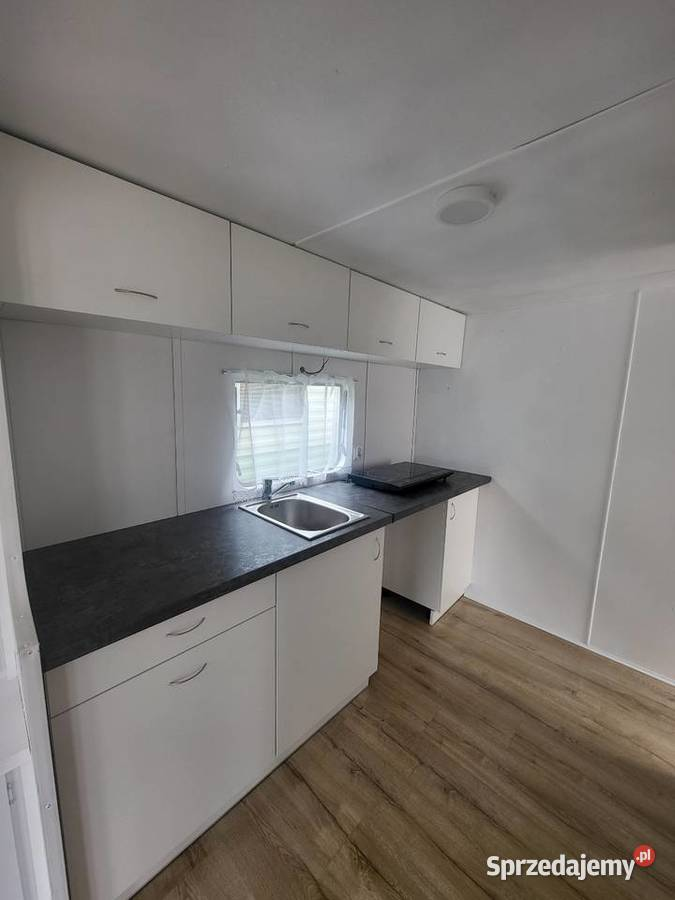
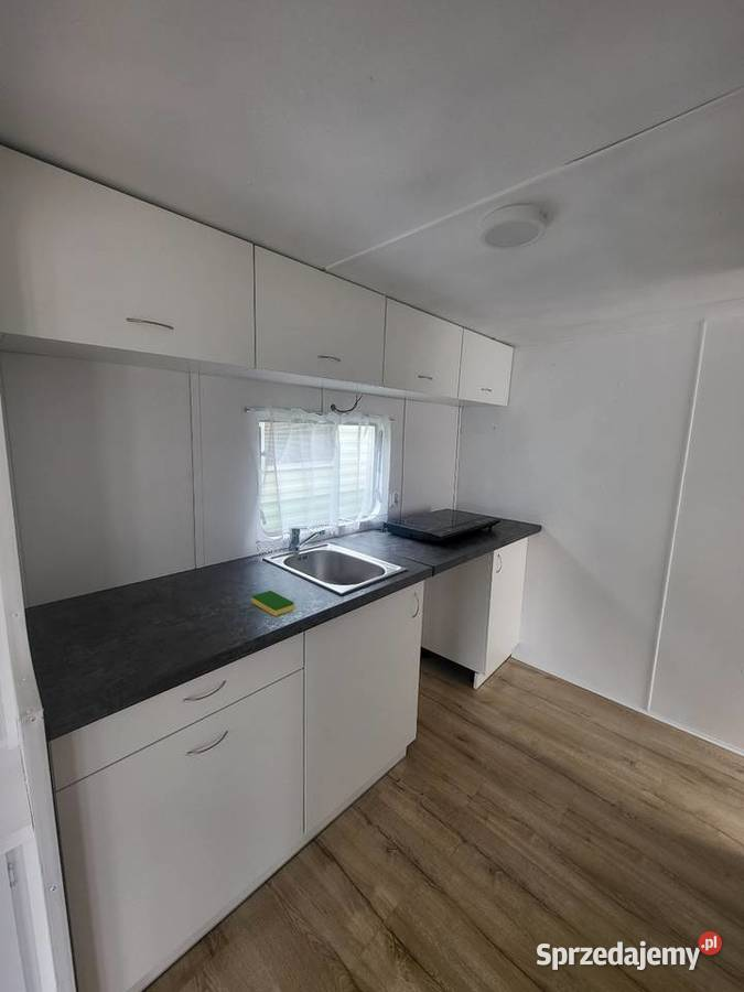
+ dish sponge [251,590,295,617]
